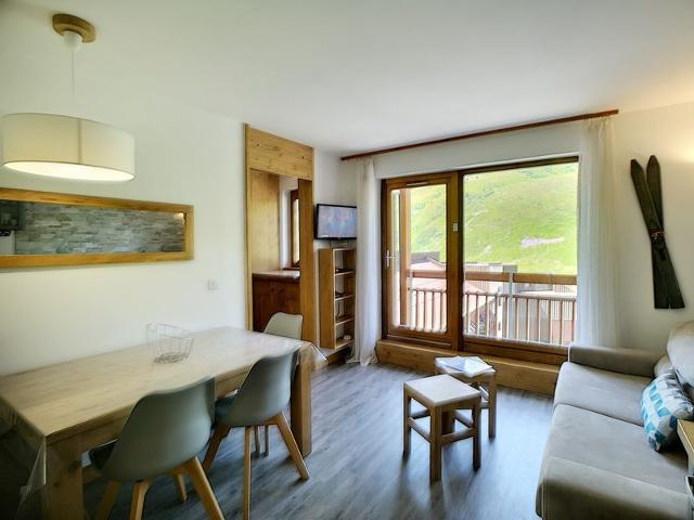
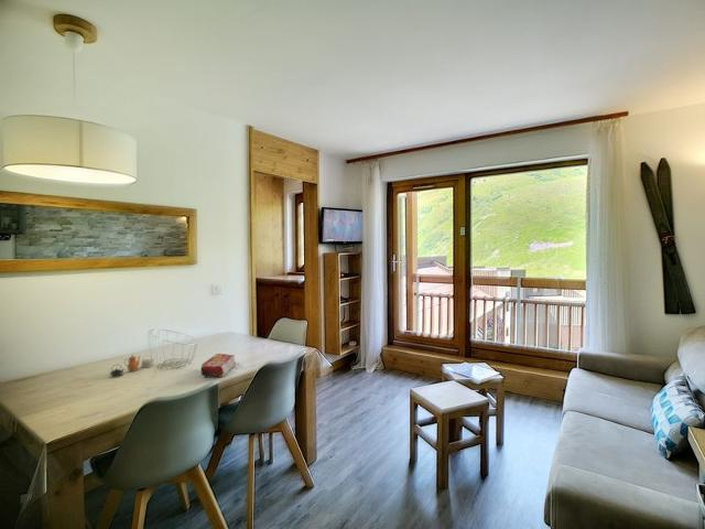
+ cereal box [200,353,237,378]
+ teapot [108,354,155,377]
